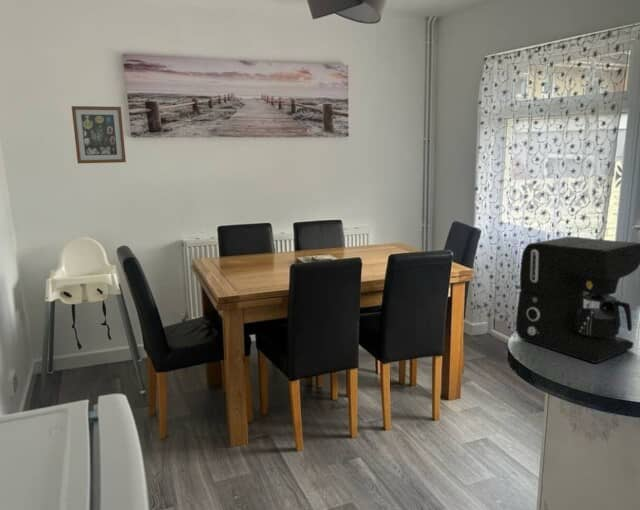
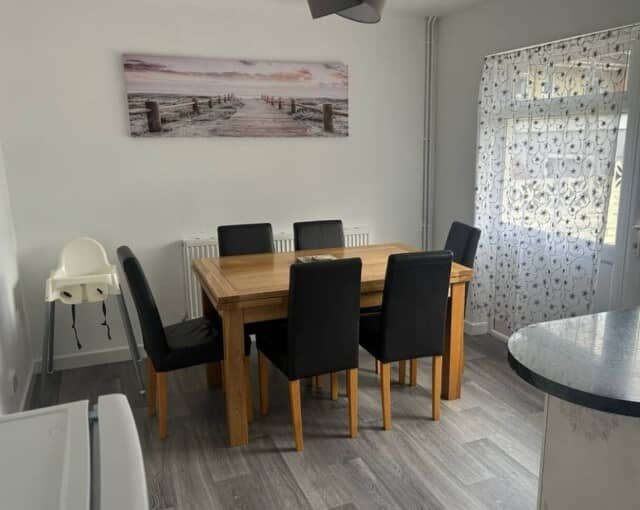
- wall art [71,105,127,164]
- coffee maker [515,236,640,364]
